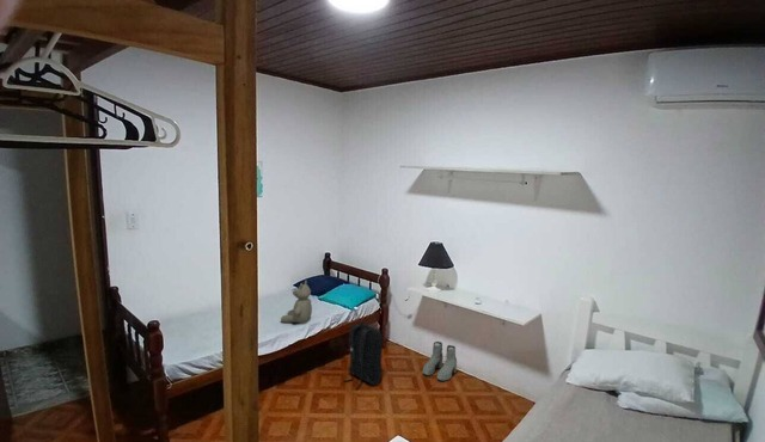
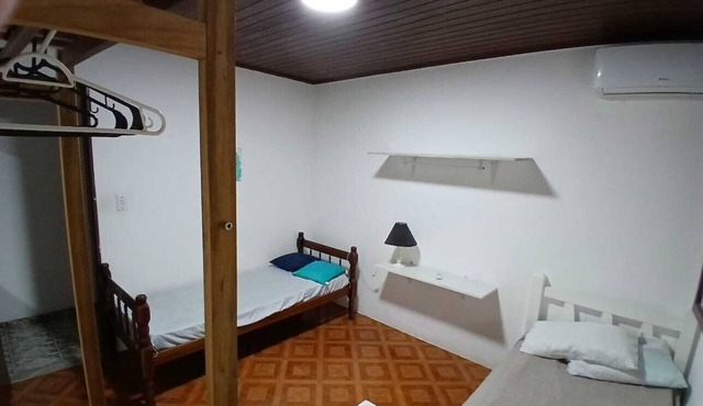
- backpack [344,320,384,391]
- boots [422,340,458,382]
- teddy bear [280,280,313,324]
